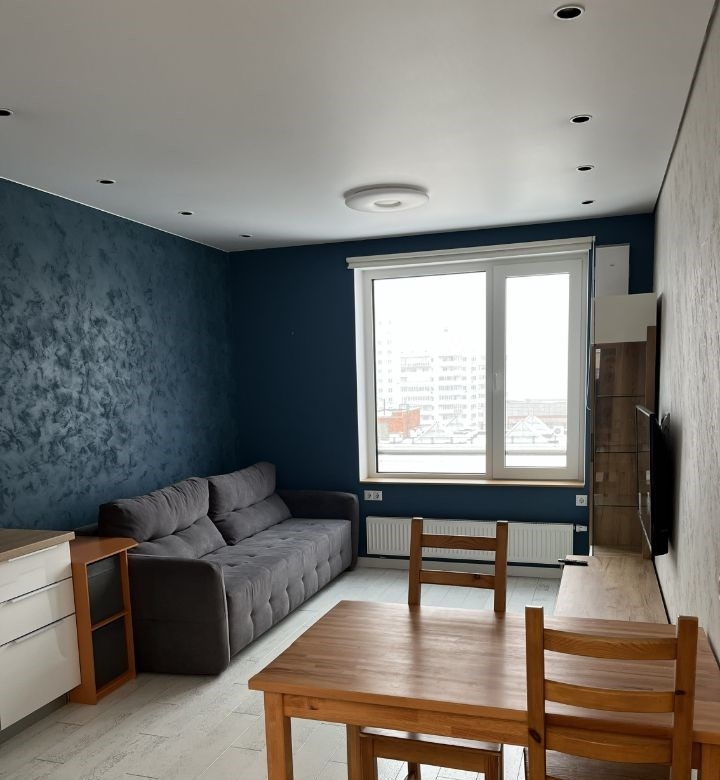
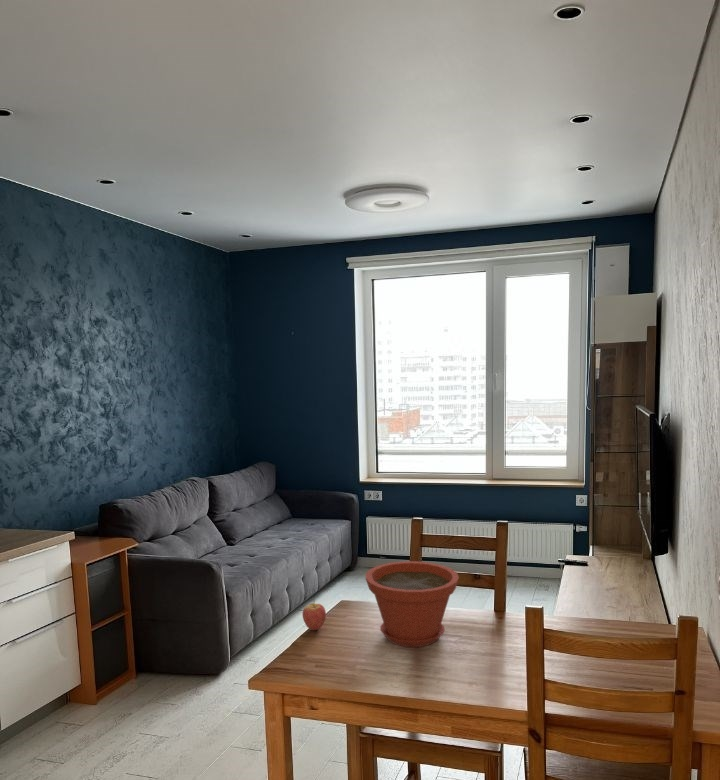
+ fruit [302,600,327,631]
+ plant pot [365,560,460,648]
